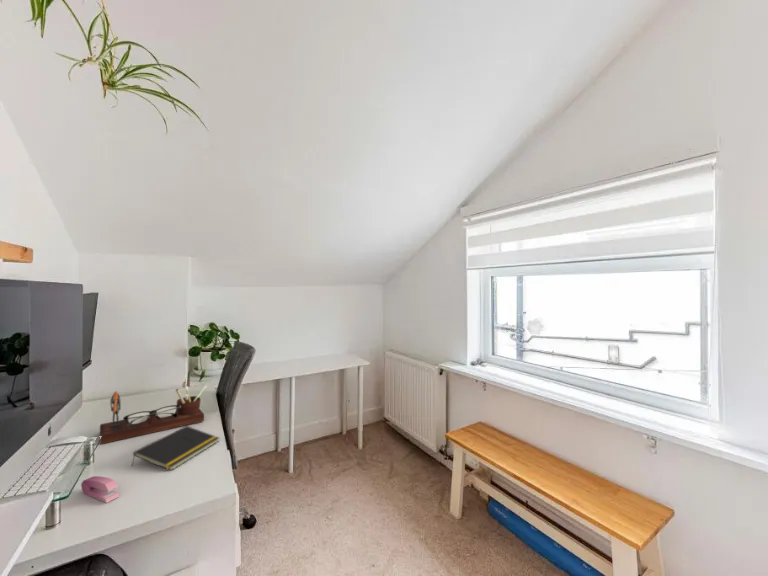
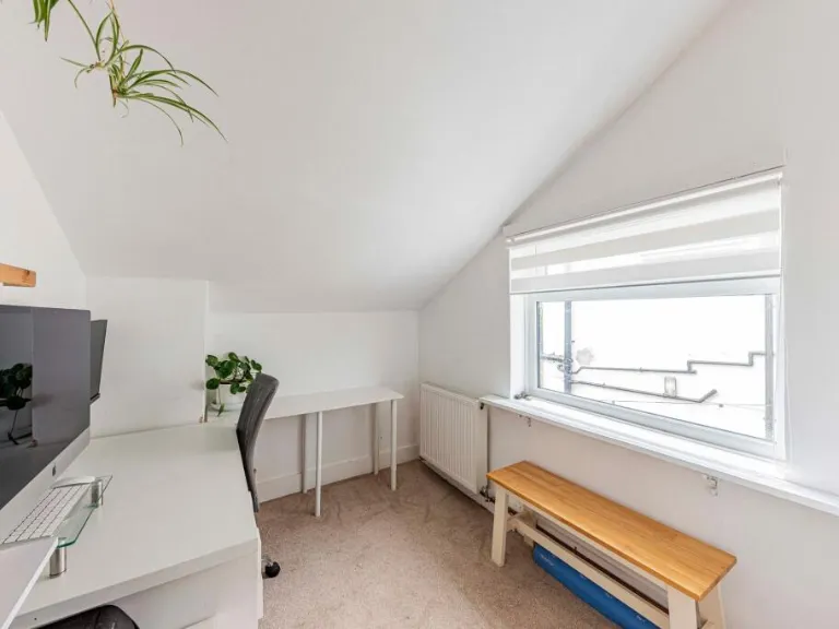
- desk organizer [99,384,207,445]
- stapler [80,475,120,504]
- notepad [130,425,220,471]
